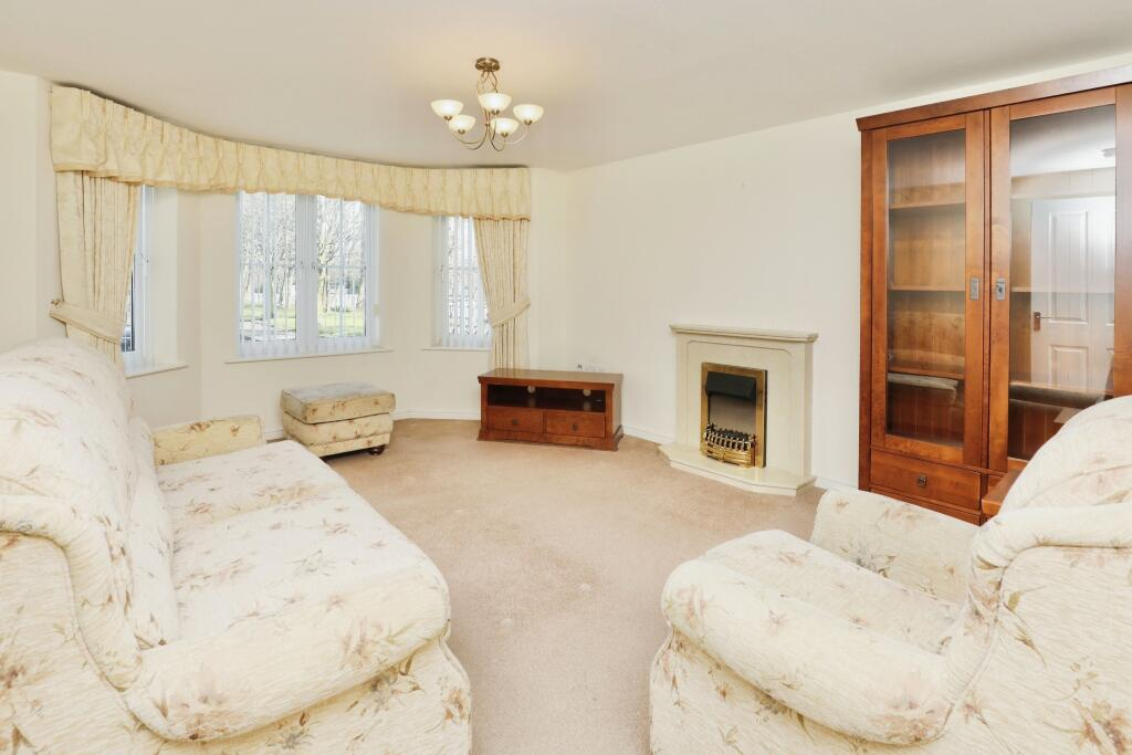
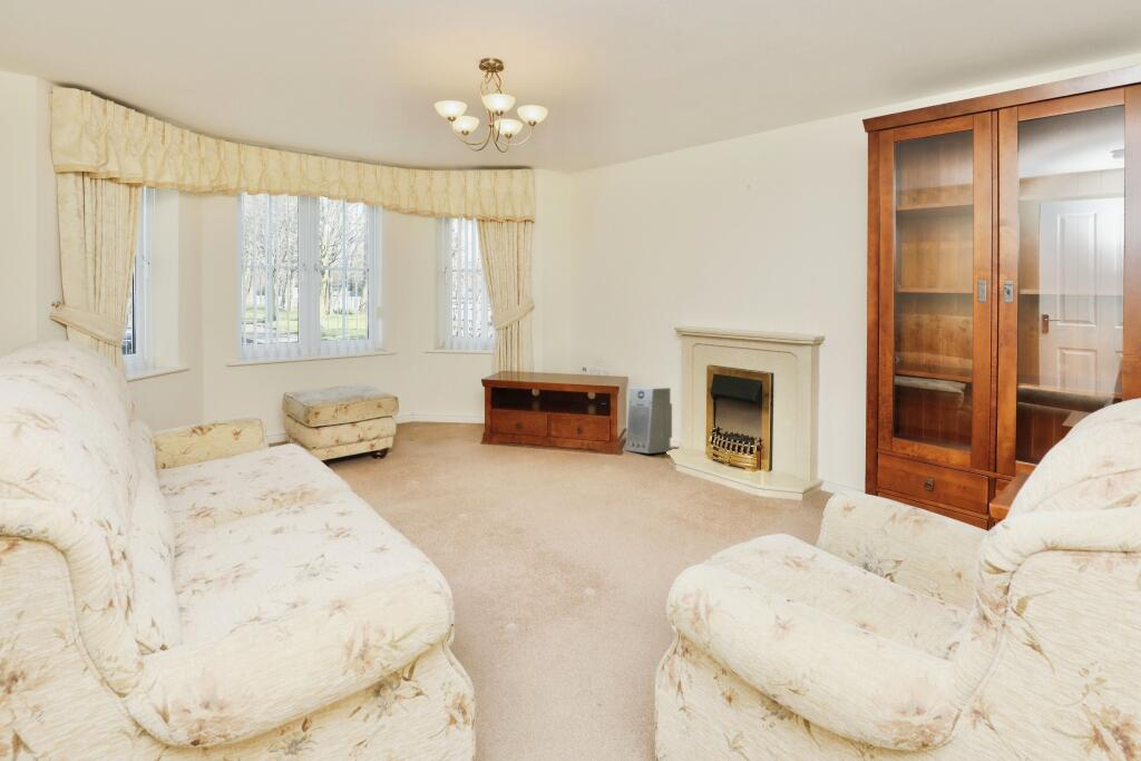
+ fan [624,386,673,455]
